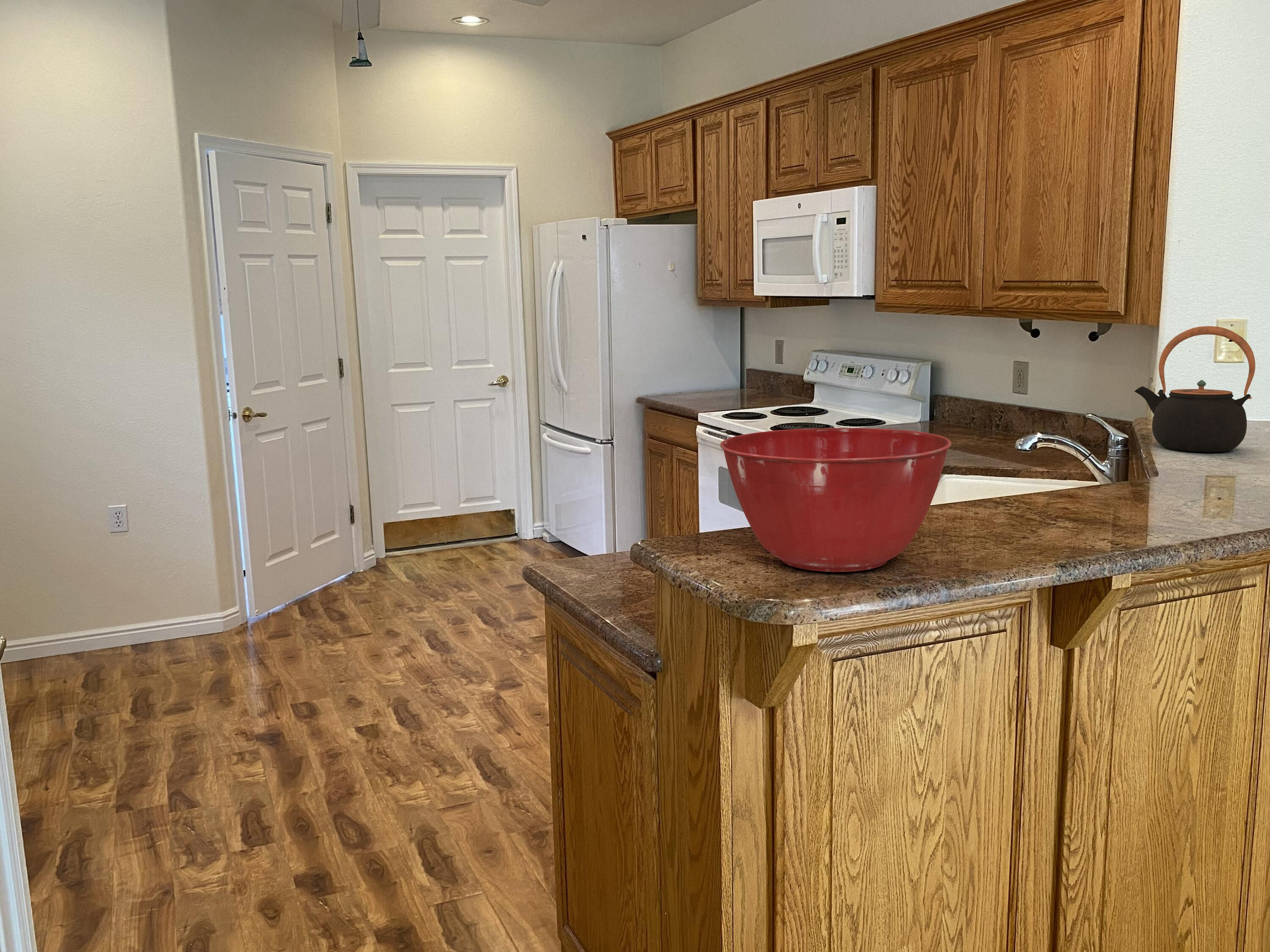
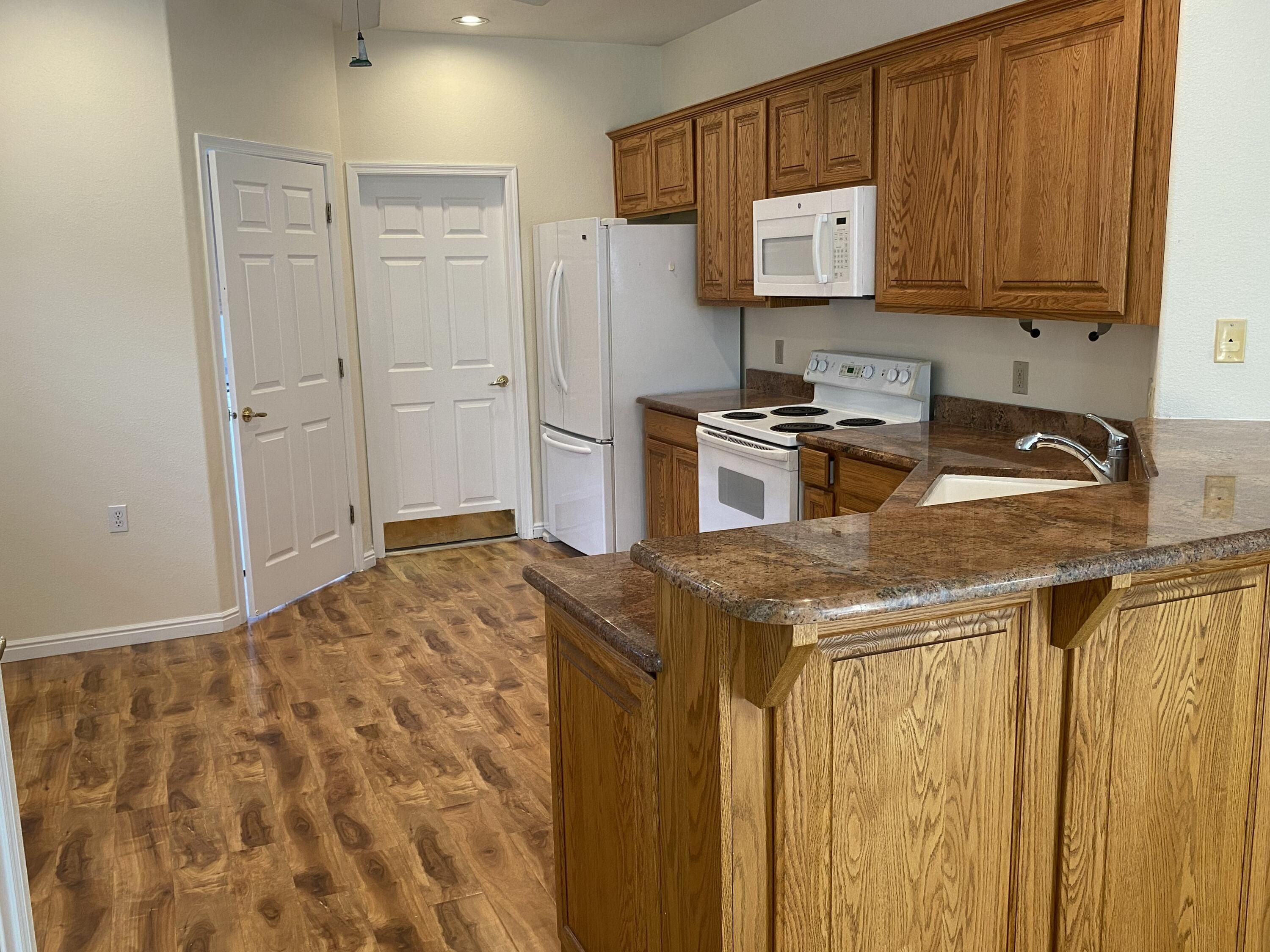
- mixing bowl [720,427,952,572]
- teapot [1134,326,1256,452]
